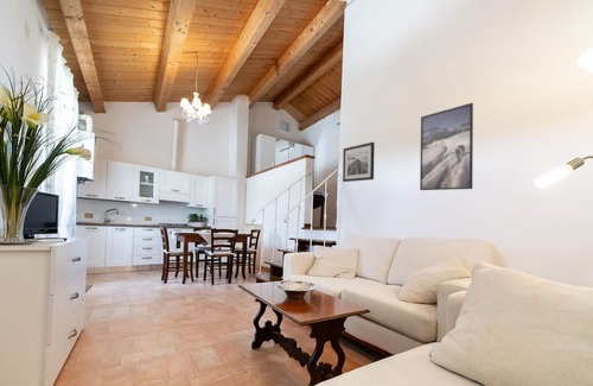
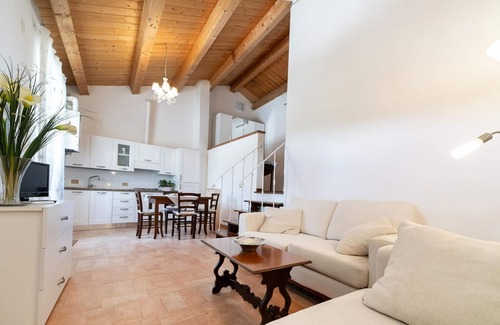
- wall art [342,141,376,183]
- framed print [419,102,474,191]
